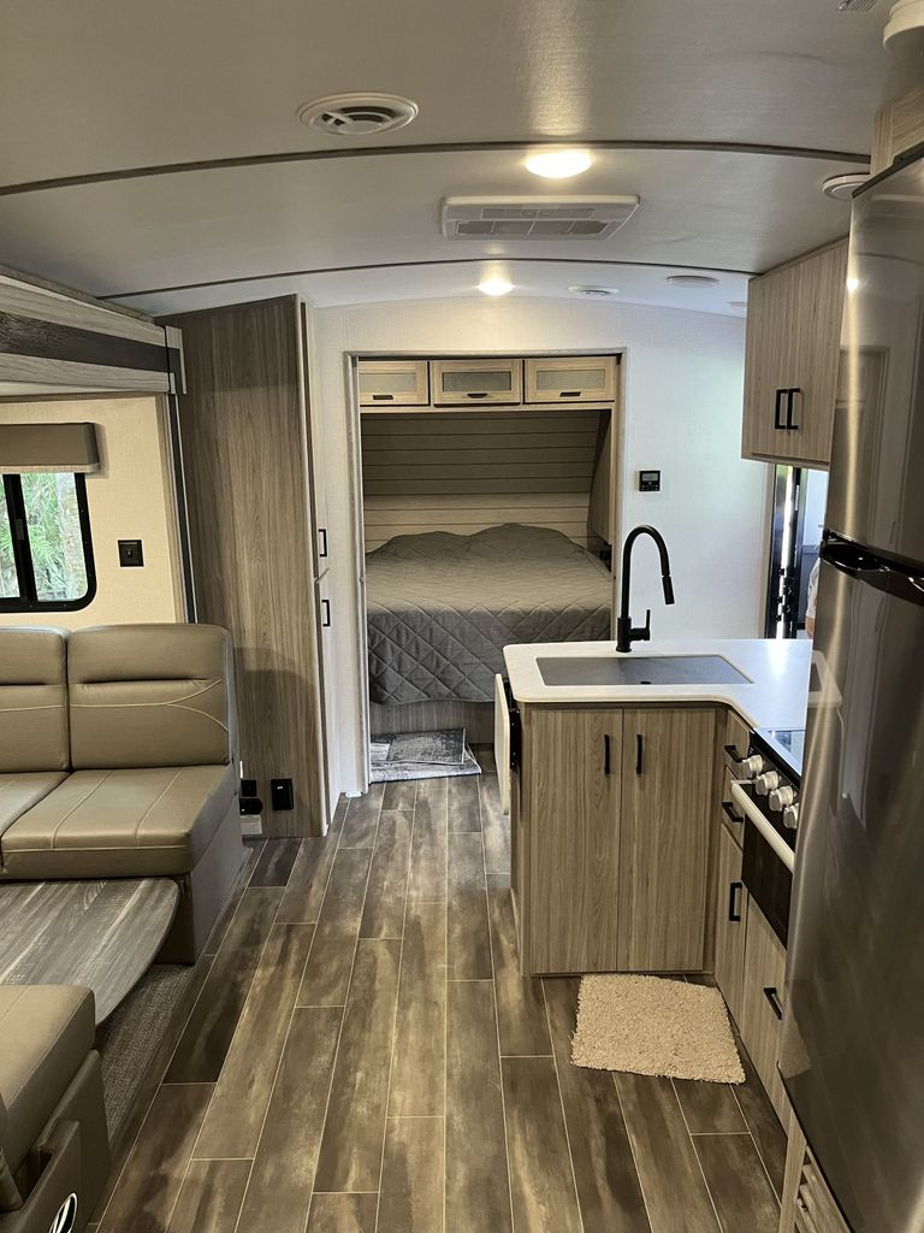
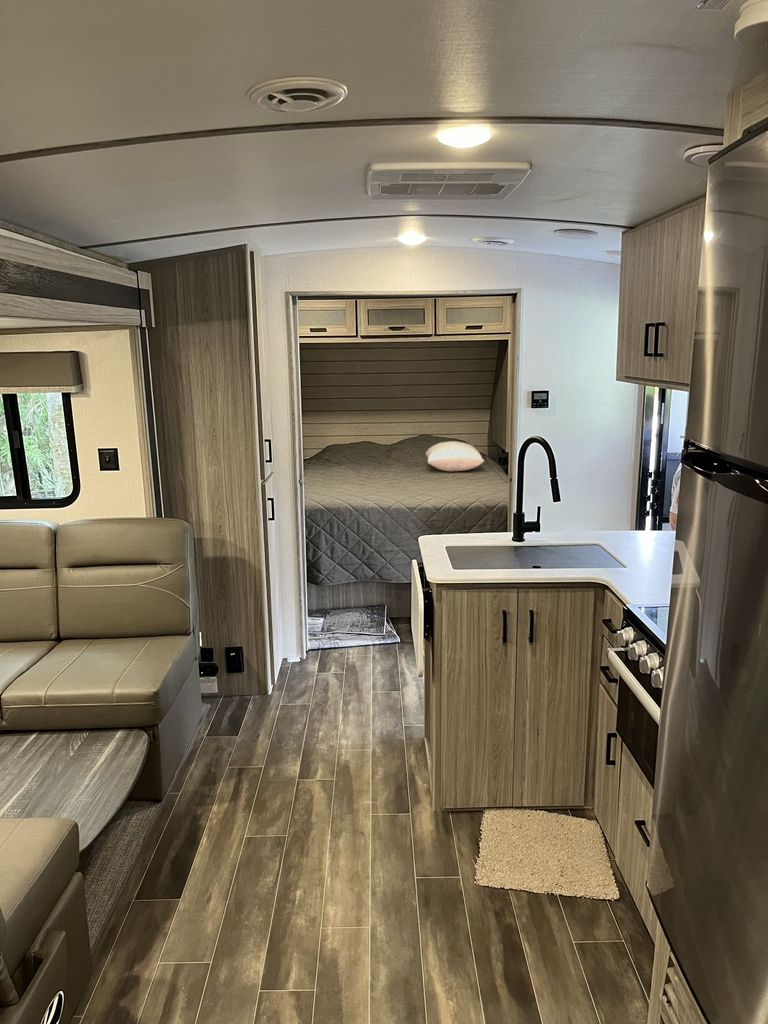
+ pillow [425,440,485,472]
